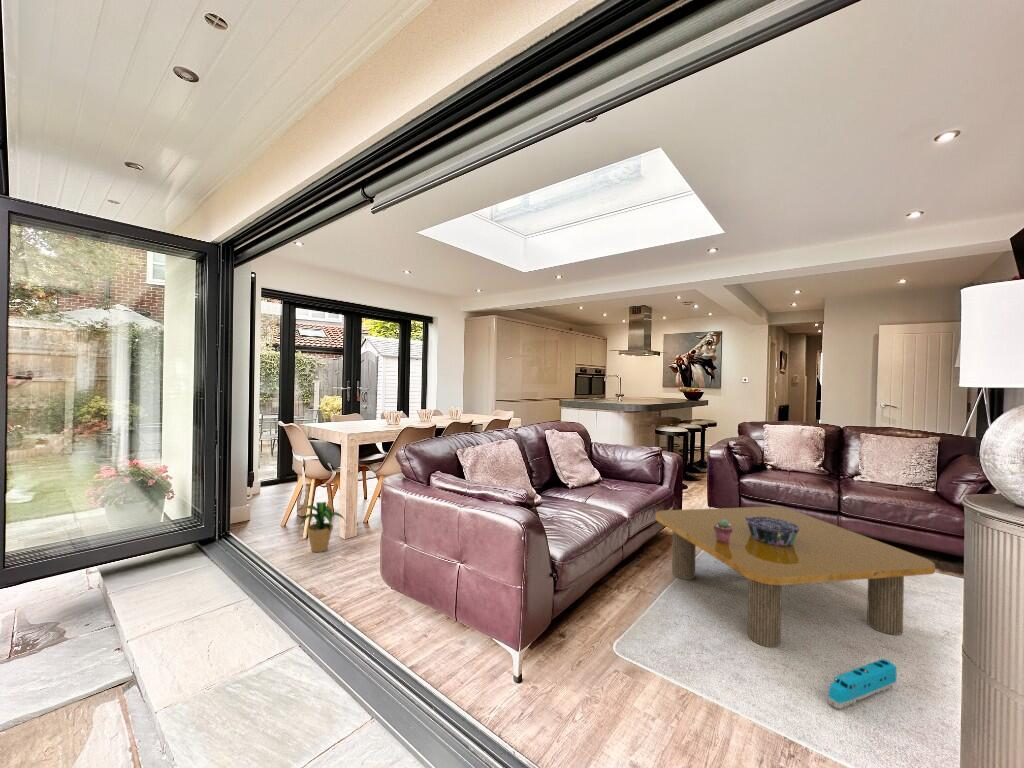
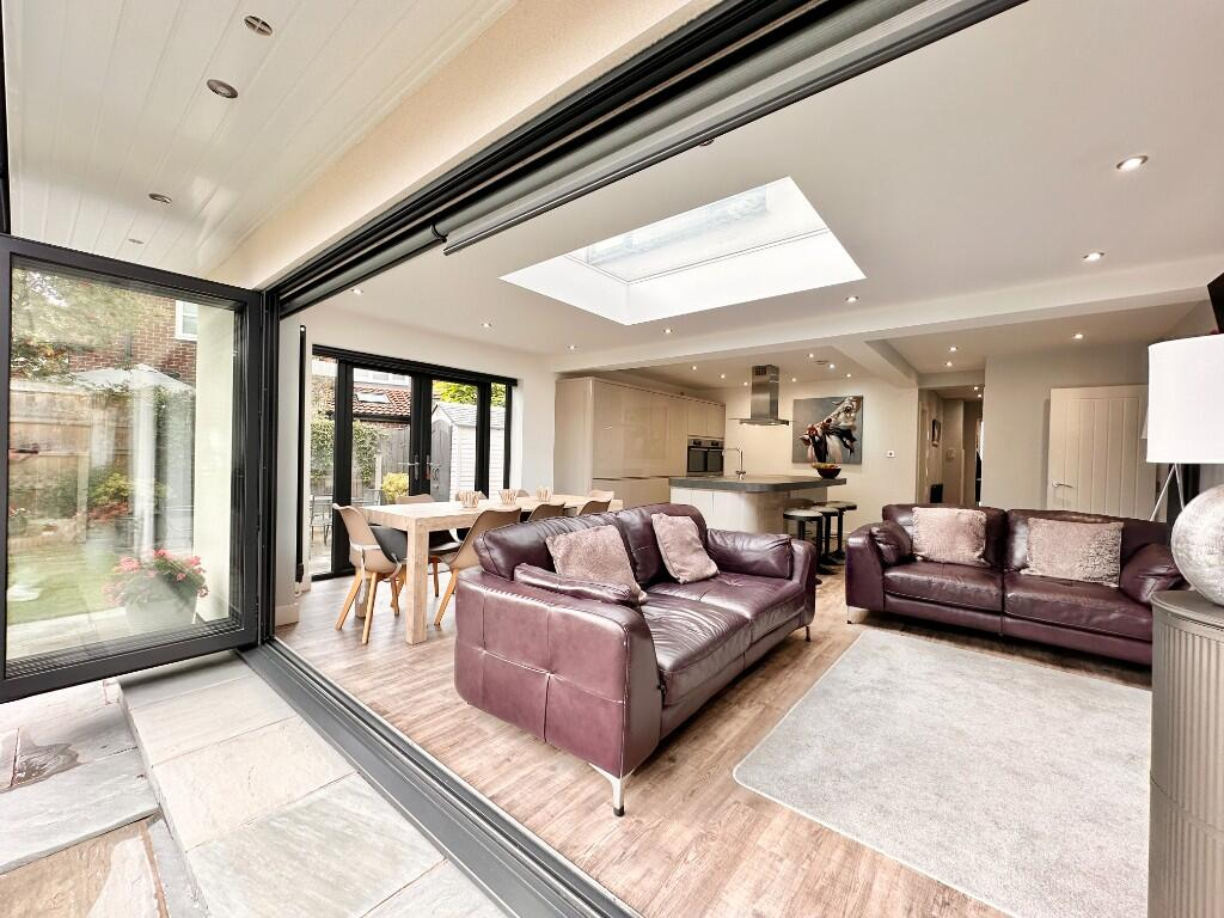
- decorative bowl [745,517,799,546]
- potted succulent [714,519,733,543]
- potted plant [292,501,347,553]
- coffee table [654,506,936,648]
- toy train [827,658,898,710]
